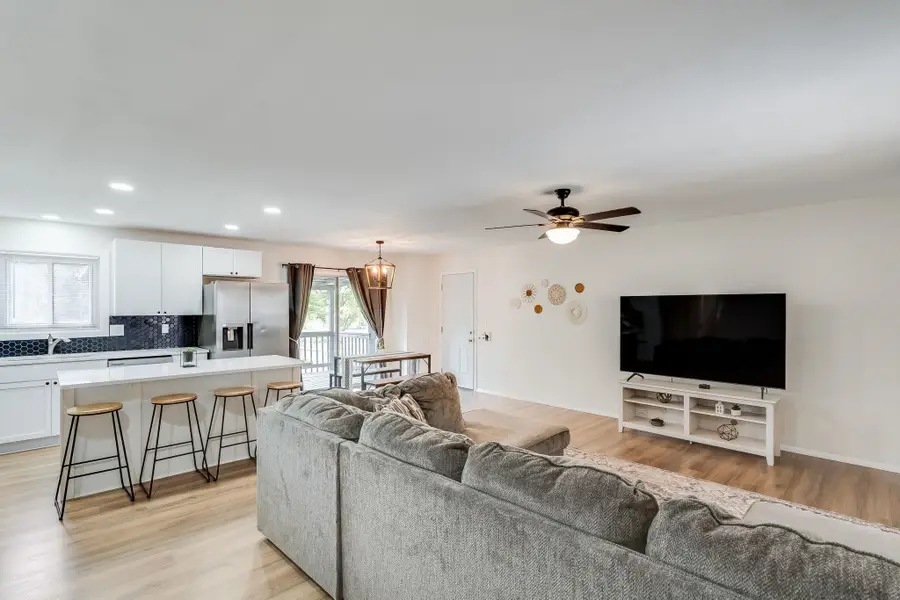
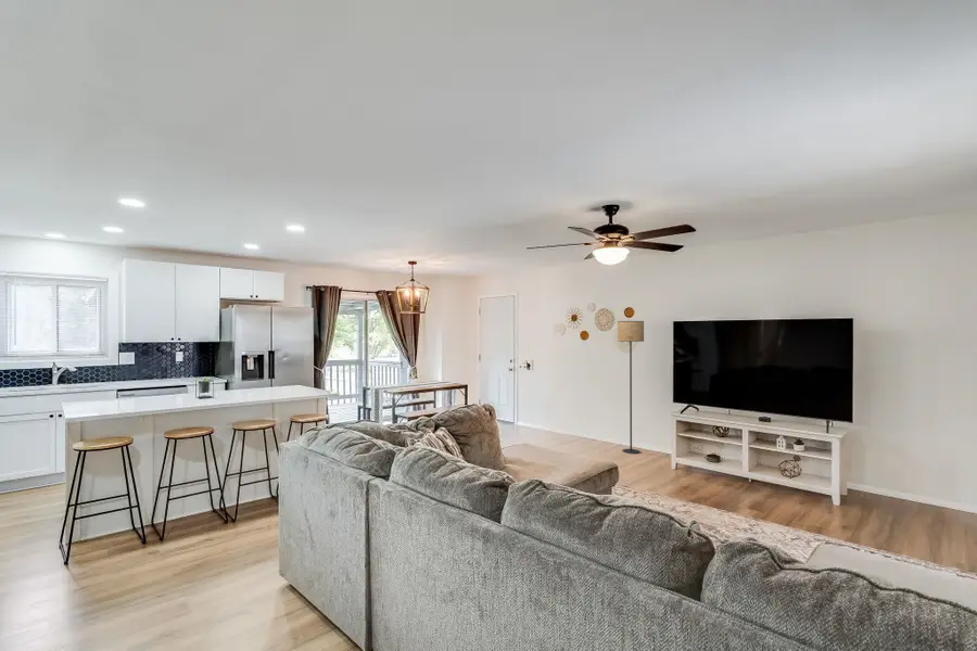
+ floor lamp [617,320,645,455]
